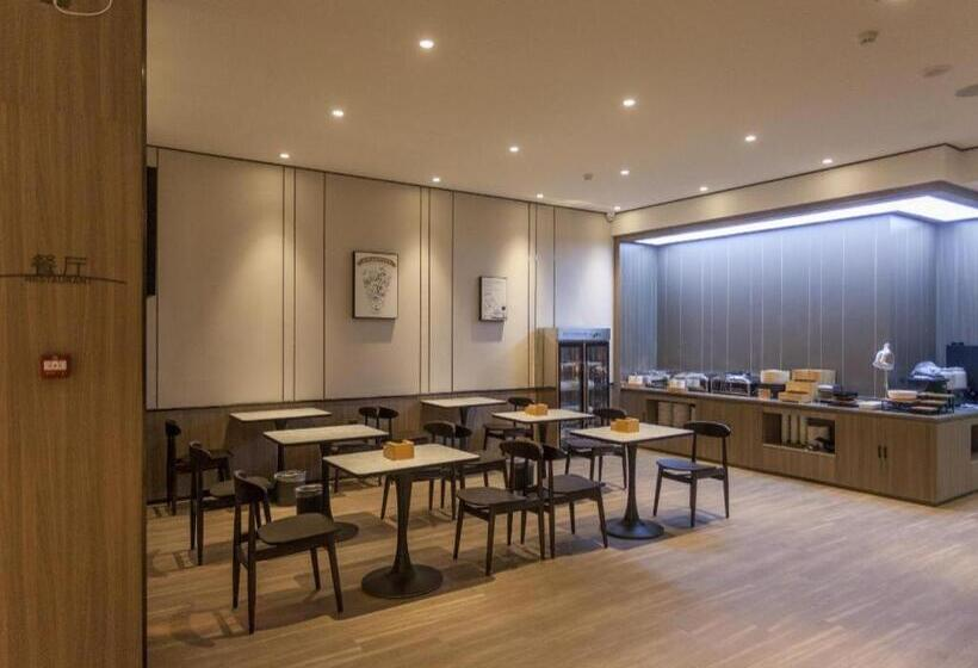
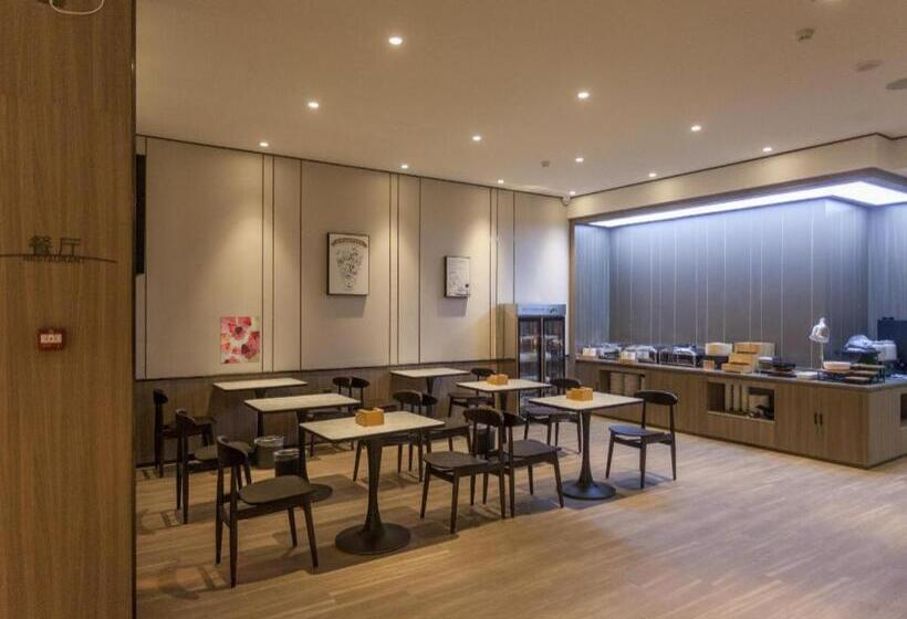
+ wall art [219,316,261,365]
